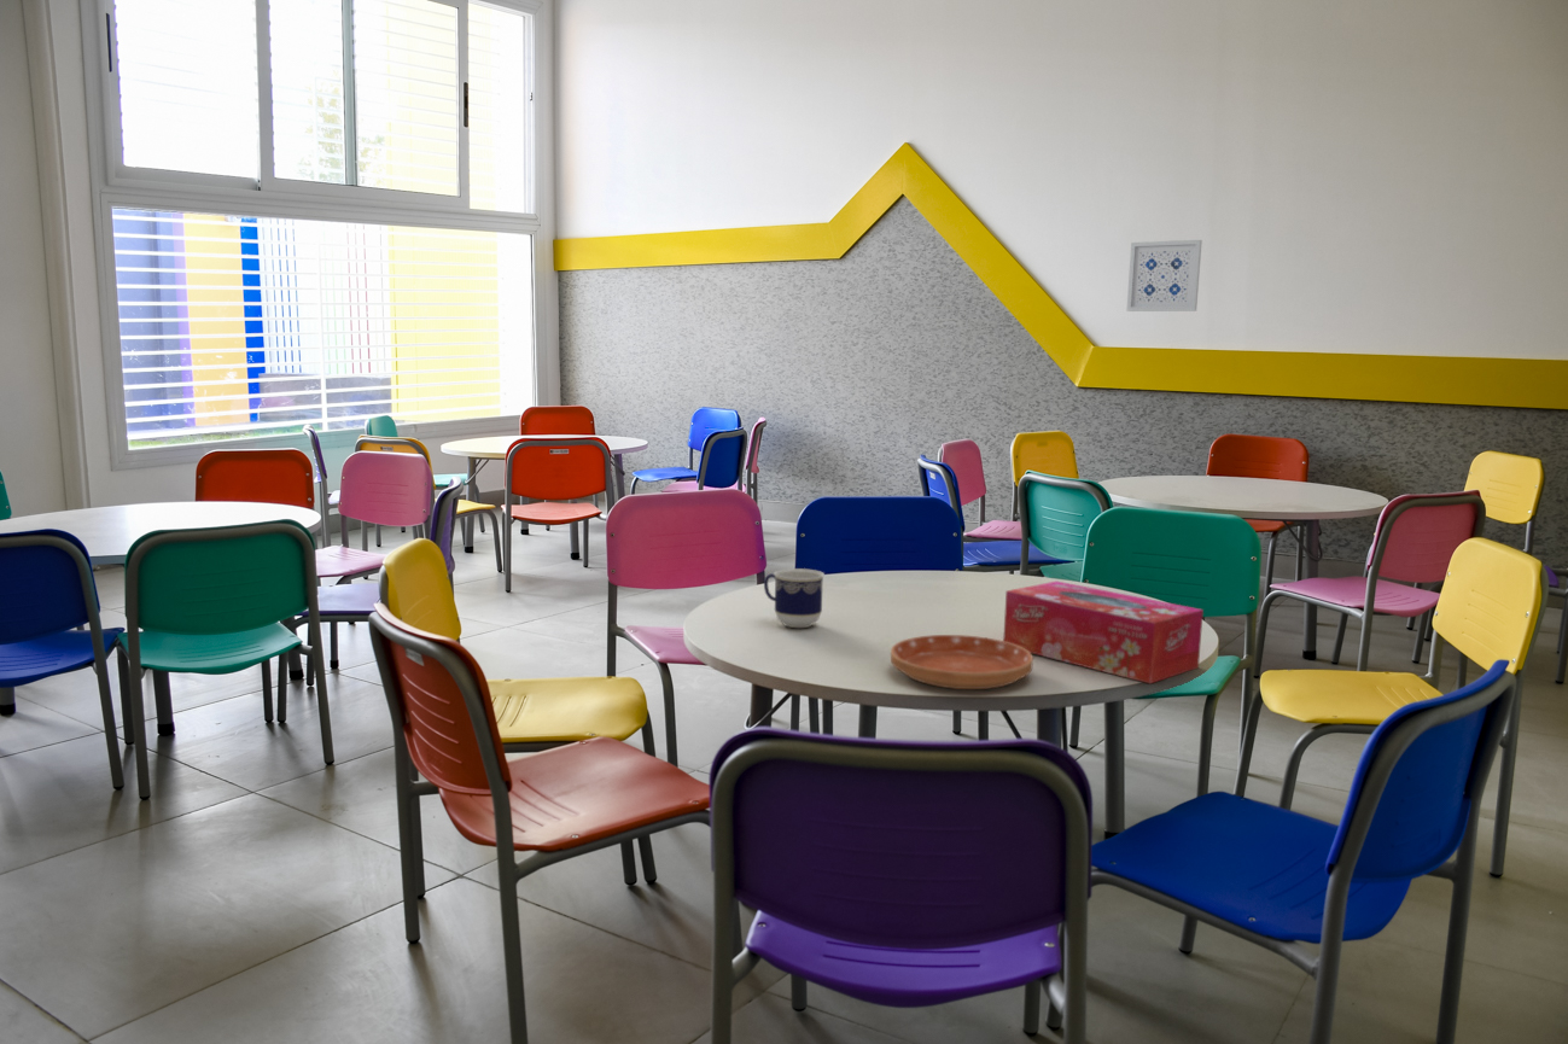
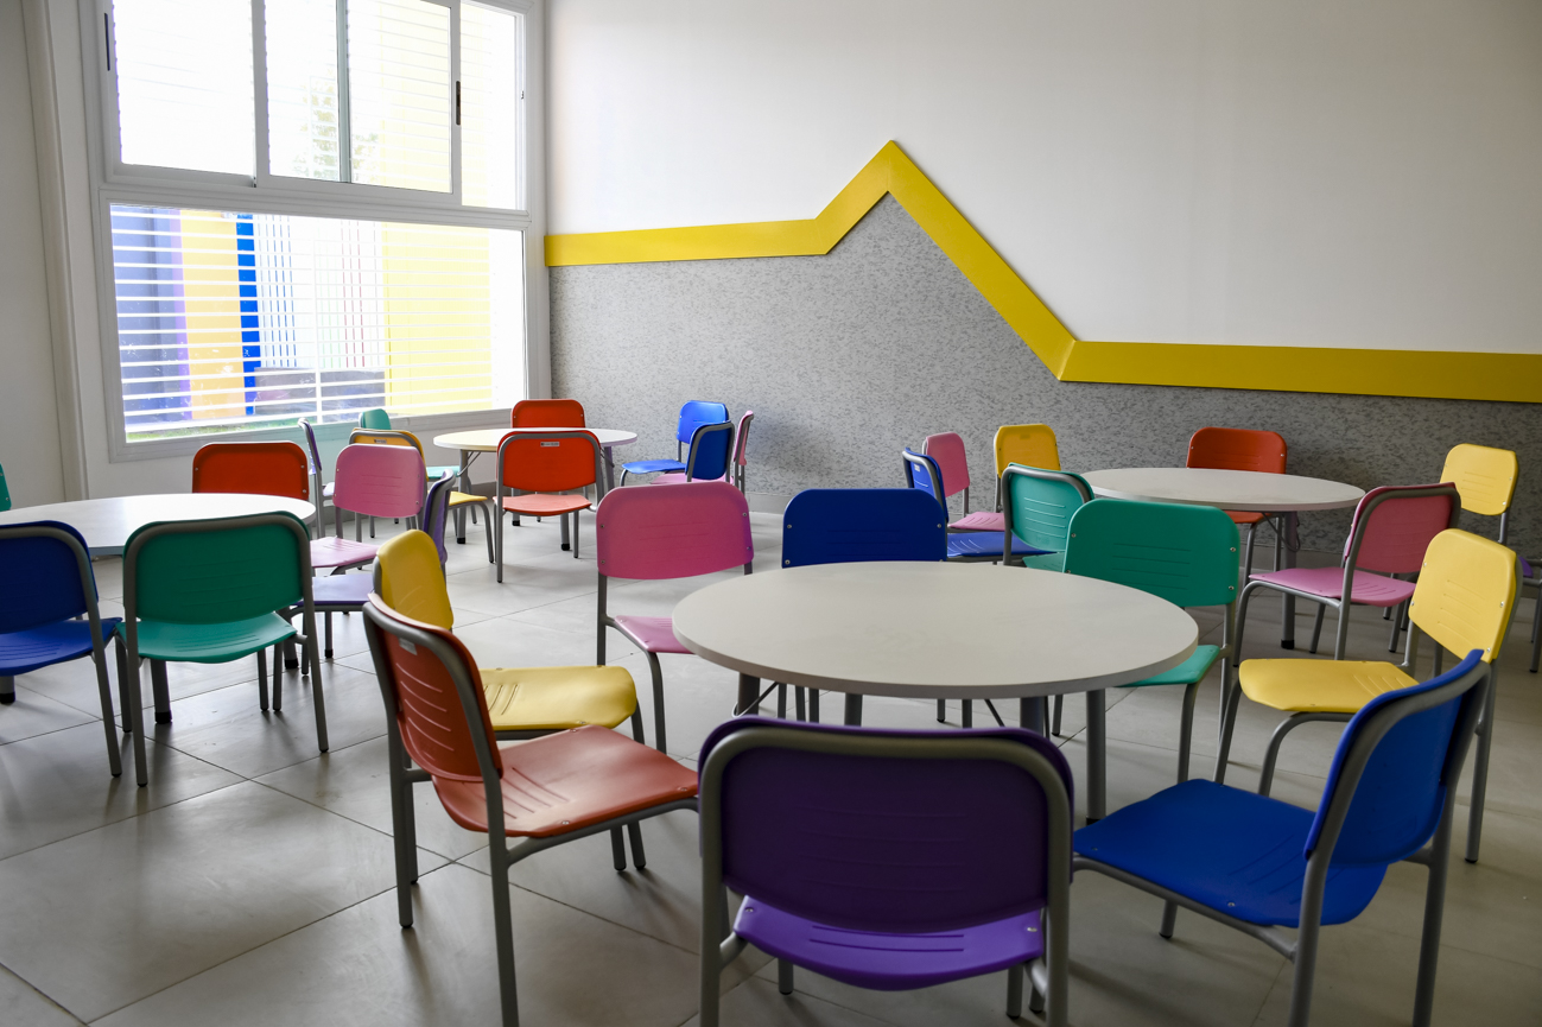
- tissue box [1002,579,1205,684]
- saucer [890,634,1034,690]
- wall art [1125,239,1203,313]
- cup [763,567,826,629]
